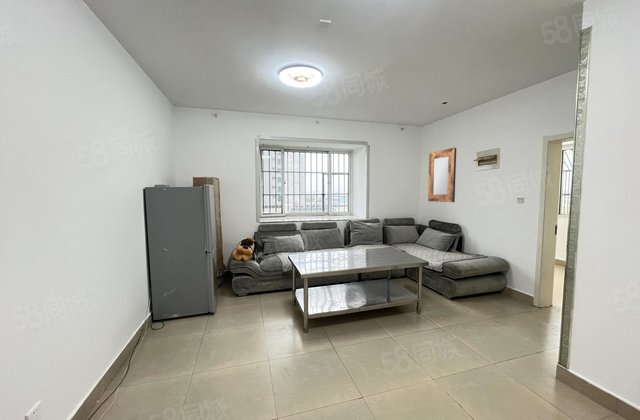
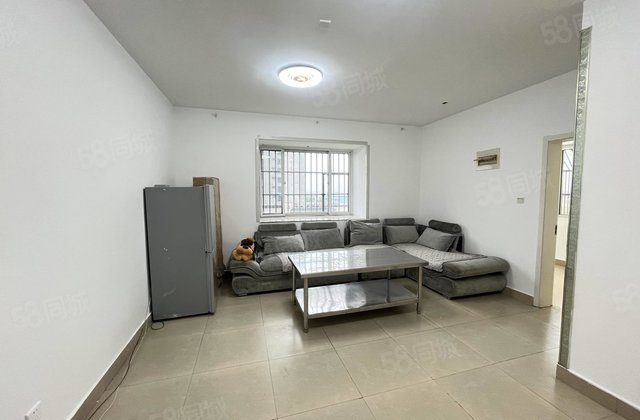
- home mirror [427,147,457,203]
